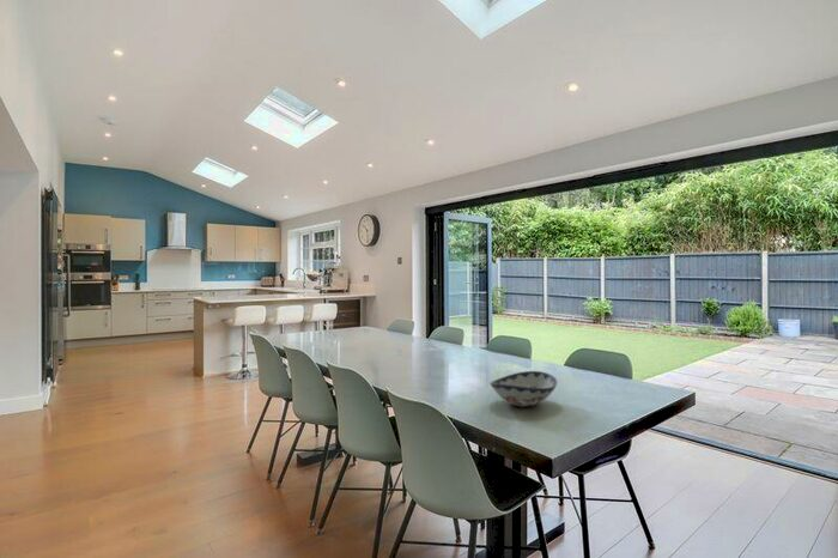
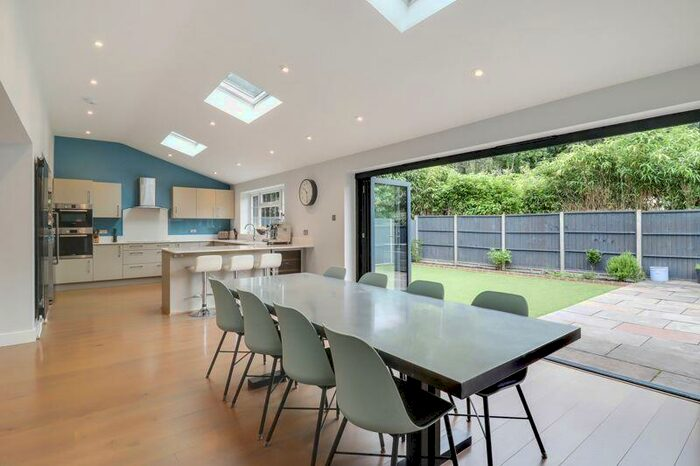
- decorative bowl [488,370,559,408]
